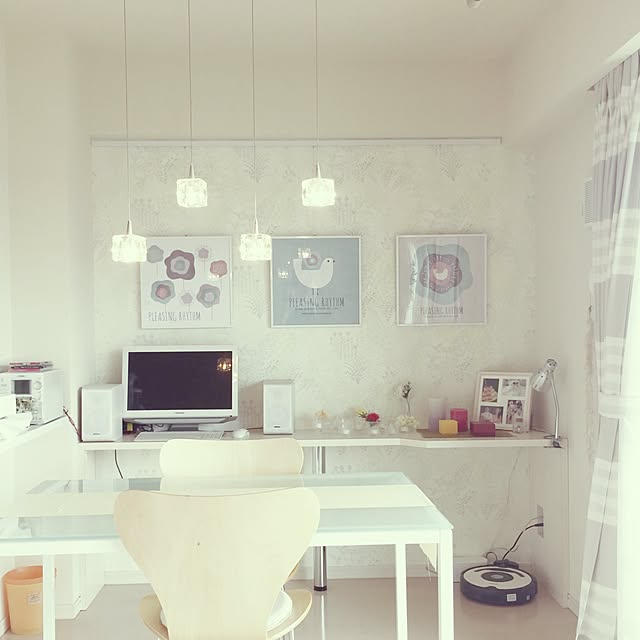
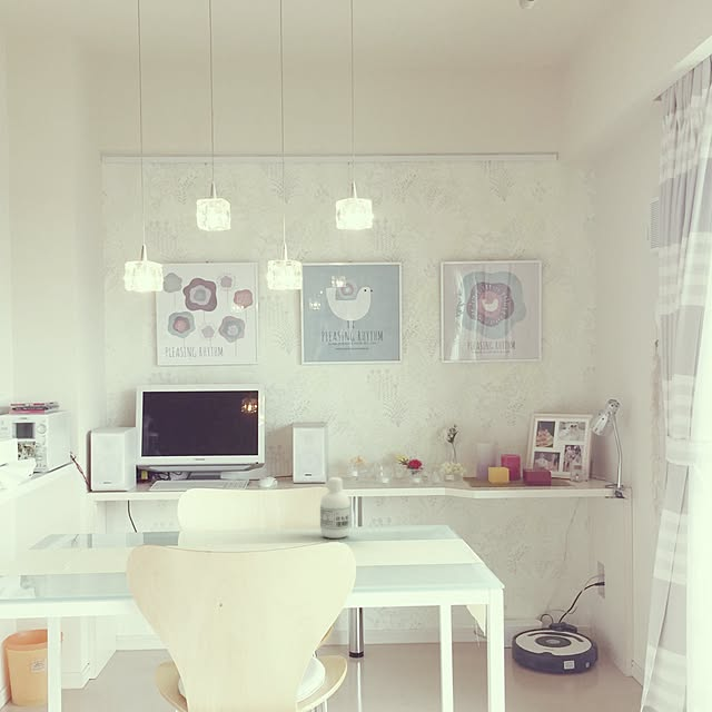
+ bottle [319,476,352,540]
